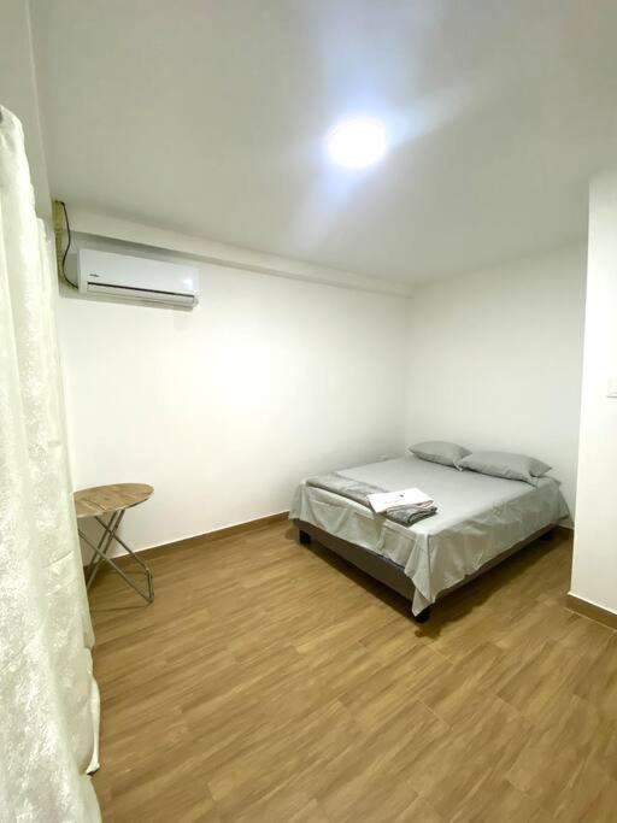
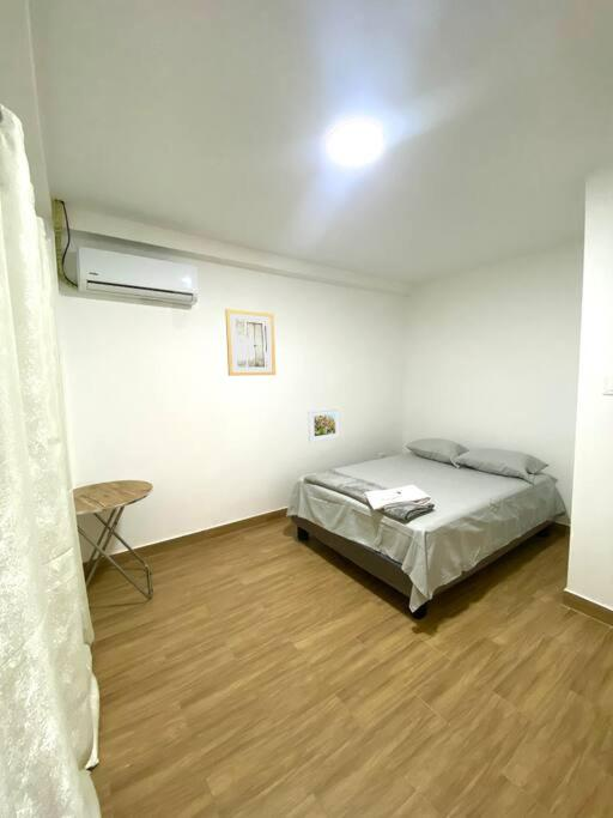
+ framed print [306,407,341,444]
+ wall art [224,308,277,377]
